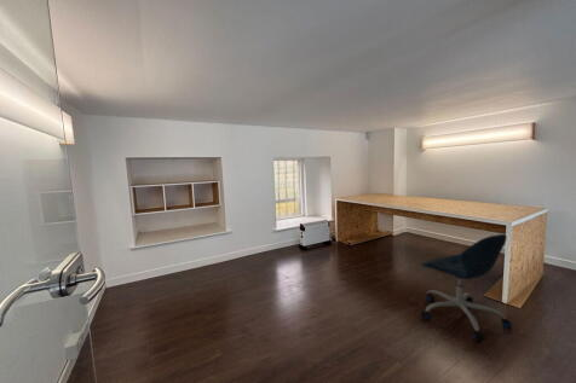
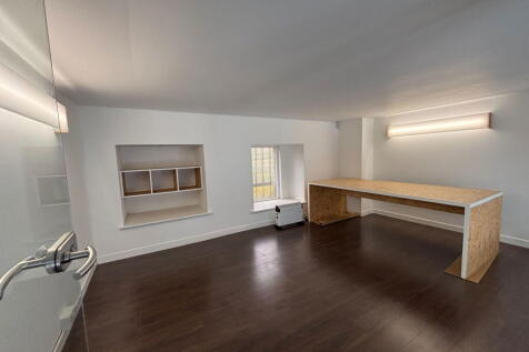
- office chair [420,233,513,342]
